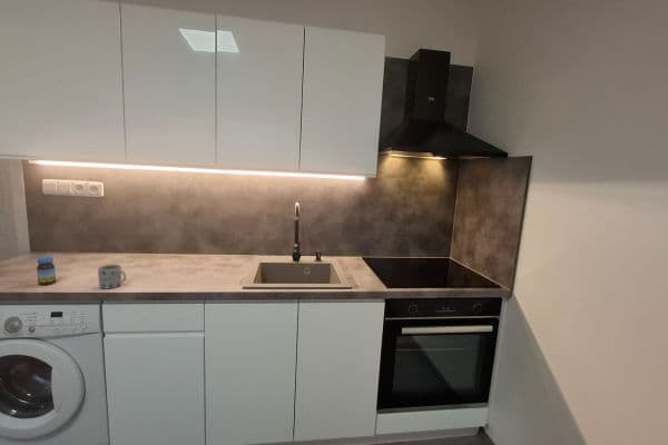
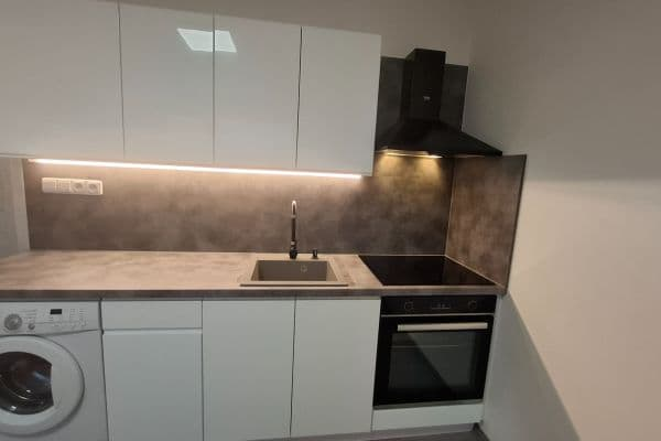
- jar [36,256,57,286]
- mug [97,264,127,289]
